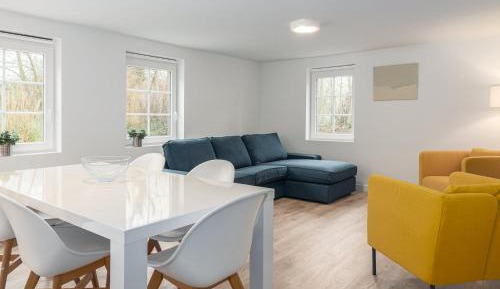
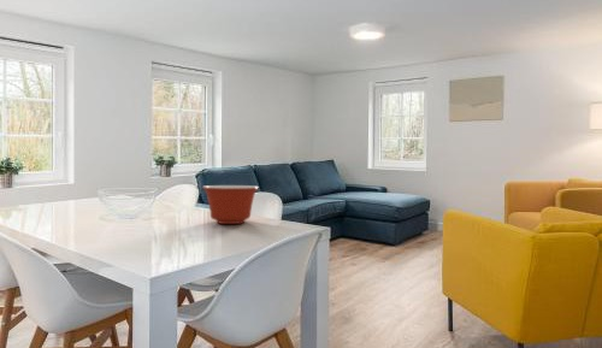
+ mixing bowl [201,184,260,225]
